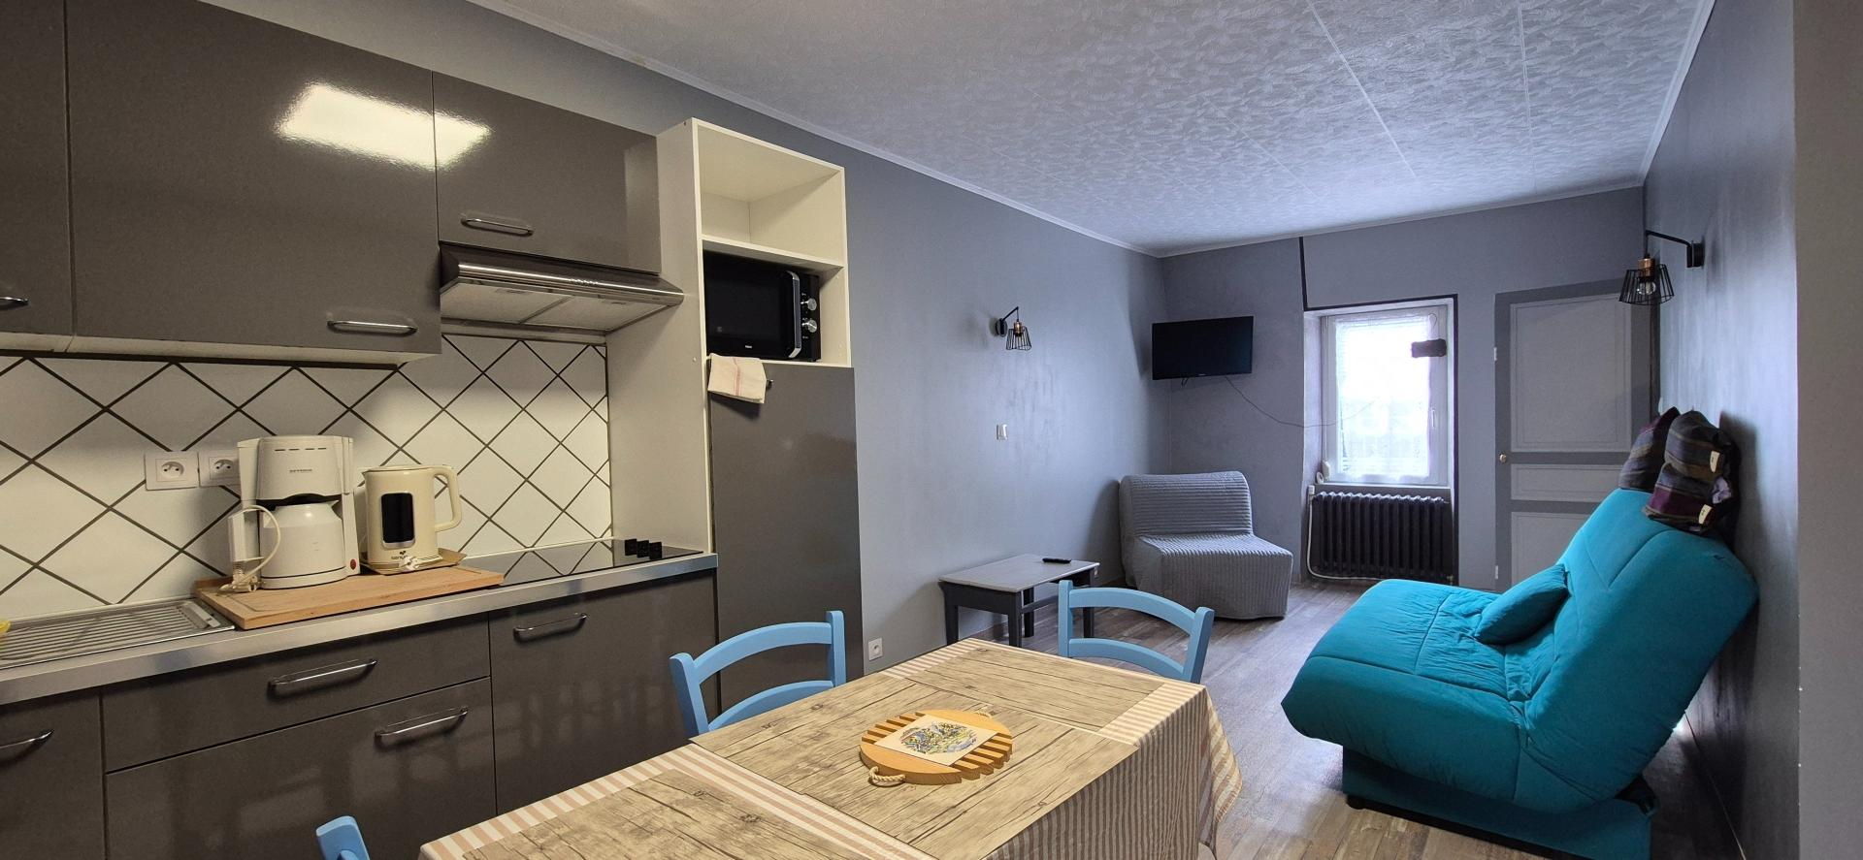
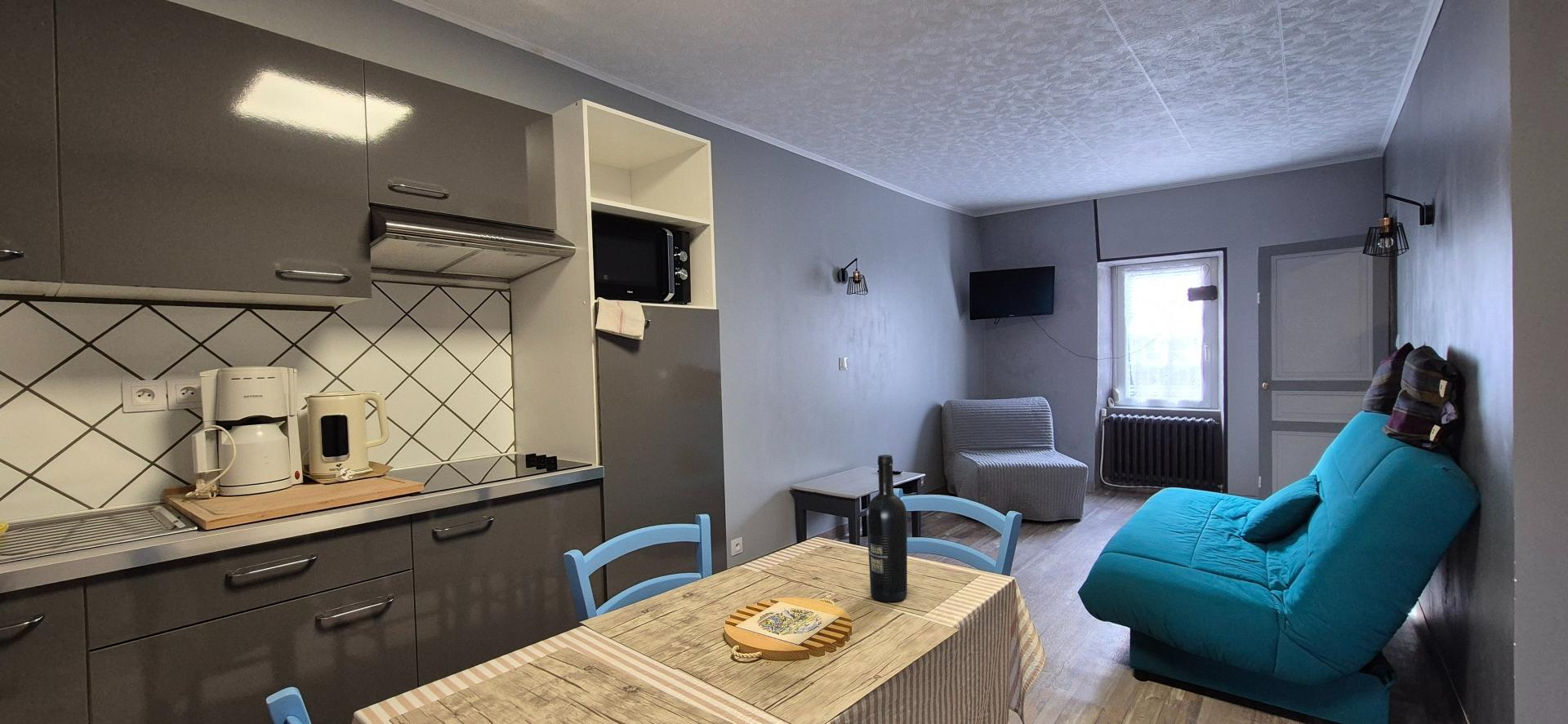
+ wine bottle [866,454,908,602]
